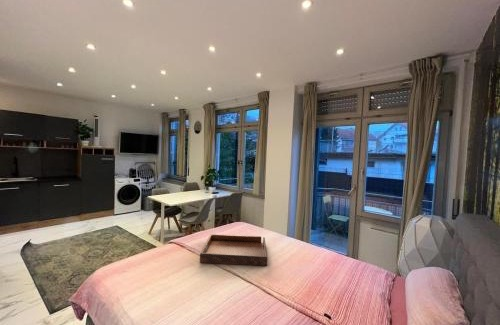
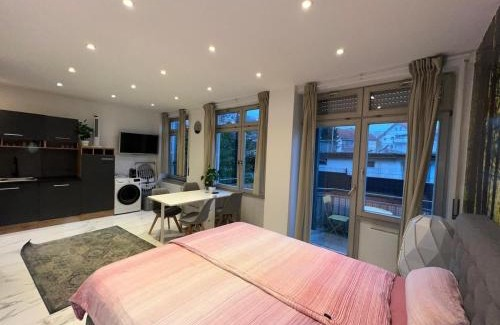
- serving tray [199,233,268,267]
